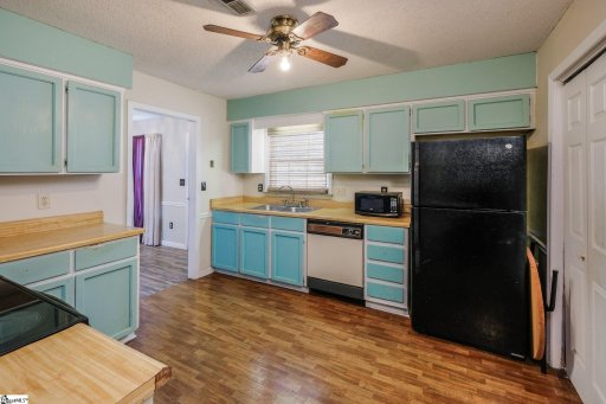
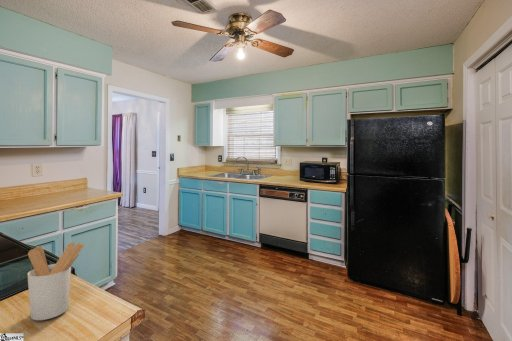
+ utensil holder [27,241,85,321]
